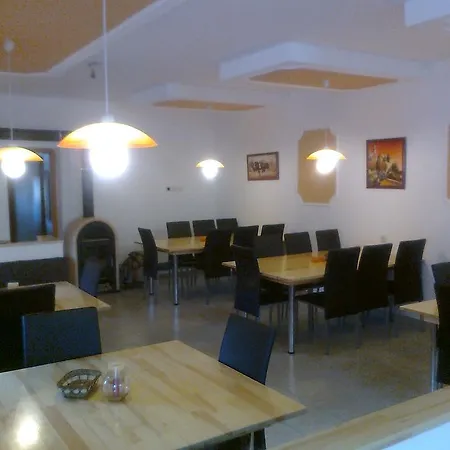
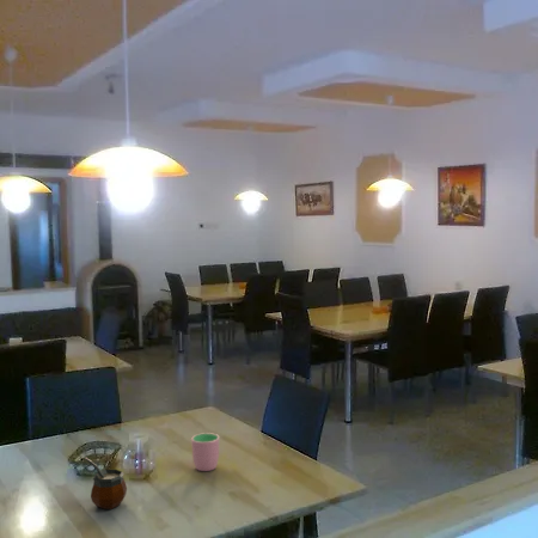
+ cup [190,432,221,472]
+ gourd [84,457,128,511]
